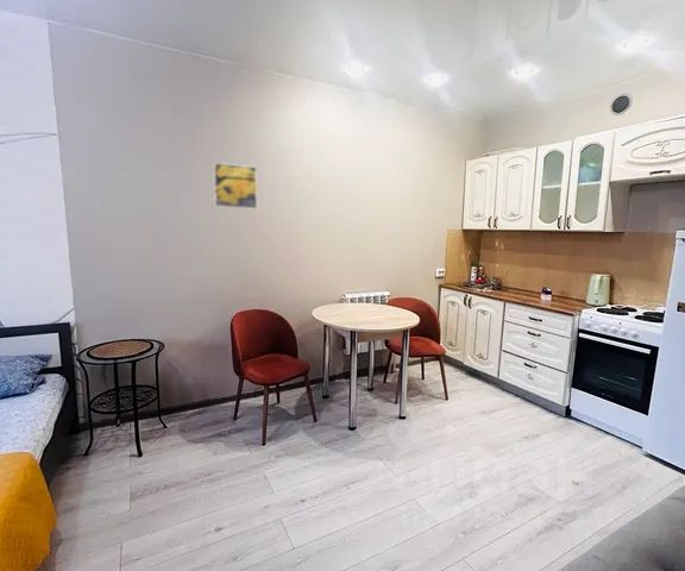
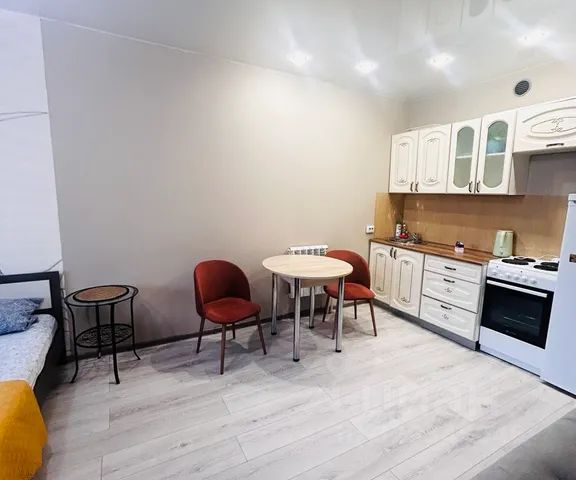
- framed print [212,162,258,211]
